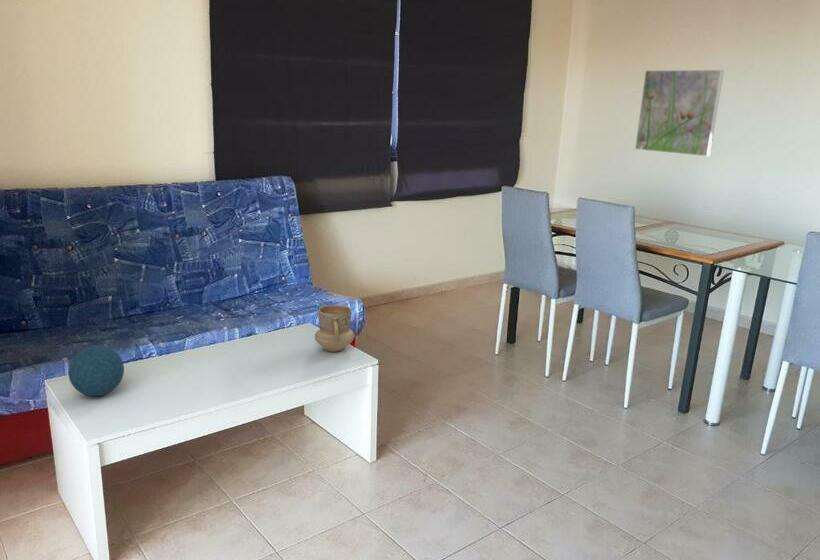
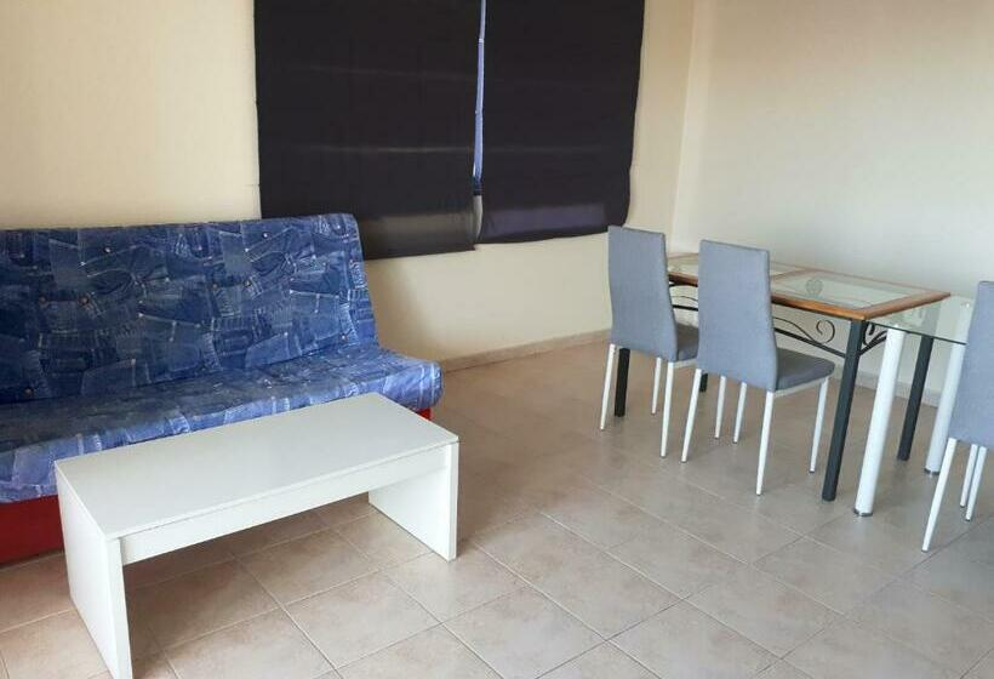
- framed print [634,69,725,157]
- mug [314,304,355,353]
- decorative orb [67,344,125,397]
